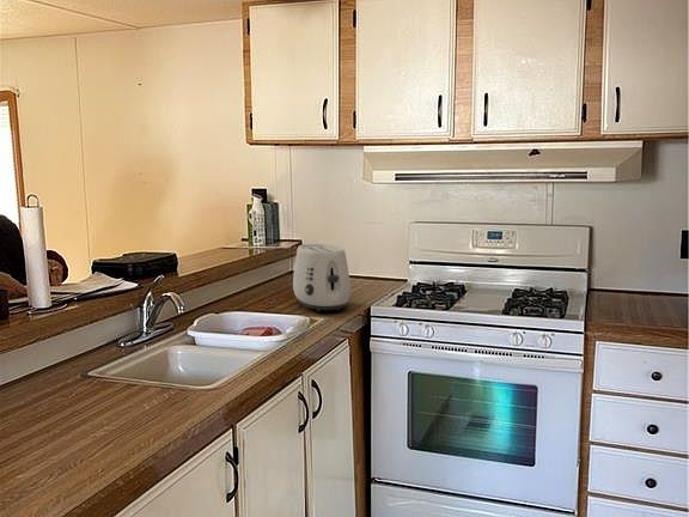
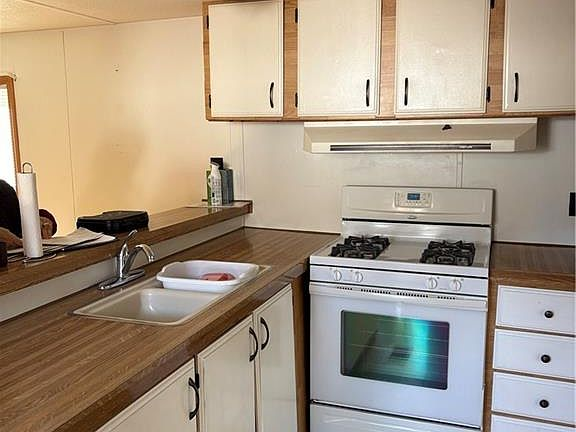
- toaster [292,243,352,314]
